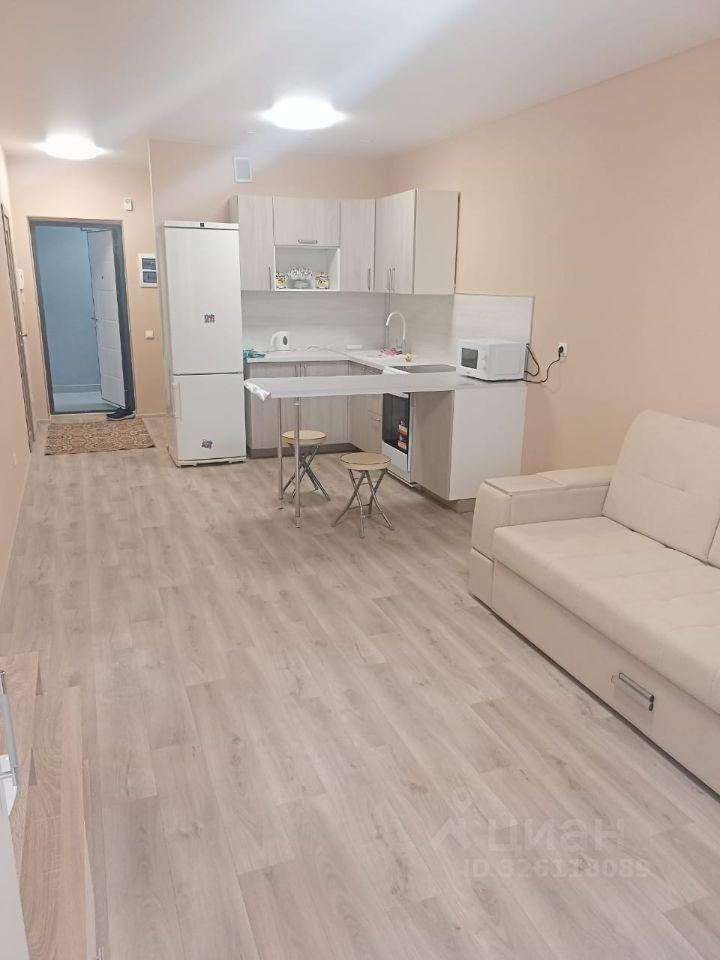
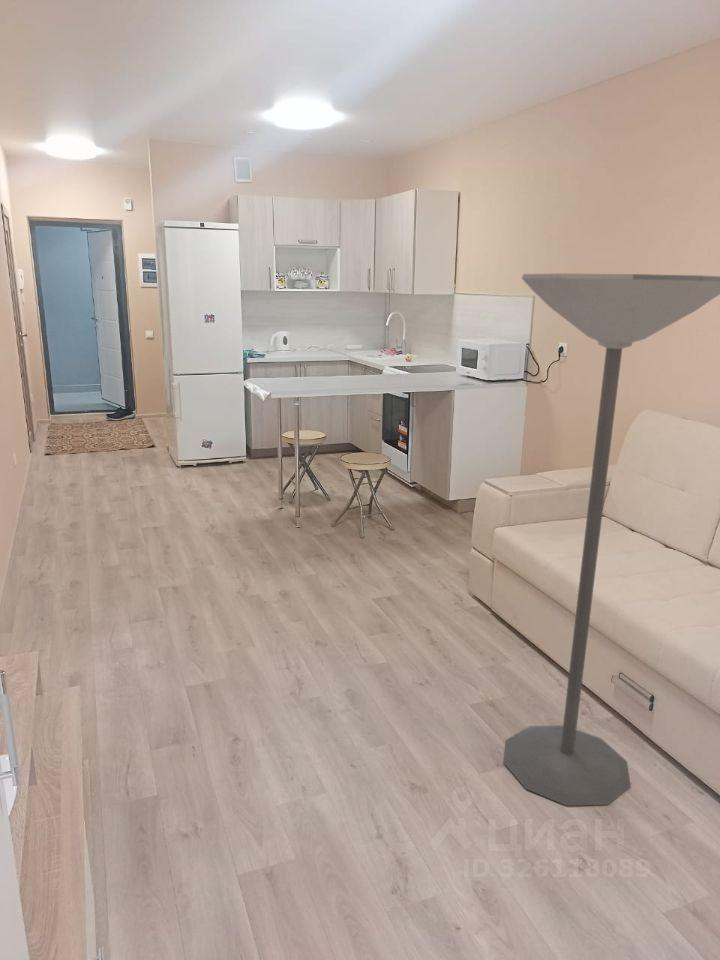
+ floor lamp [503,273,720,807]
